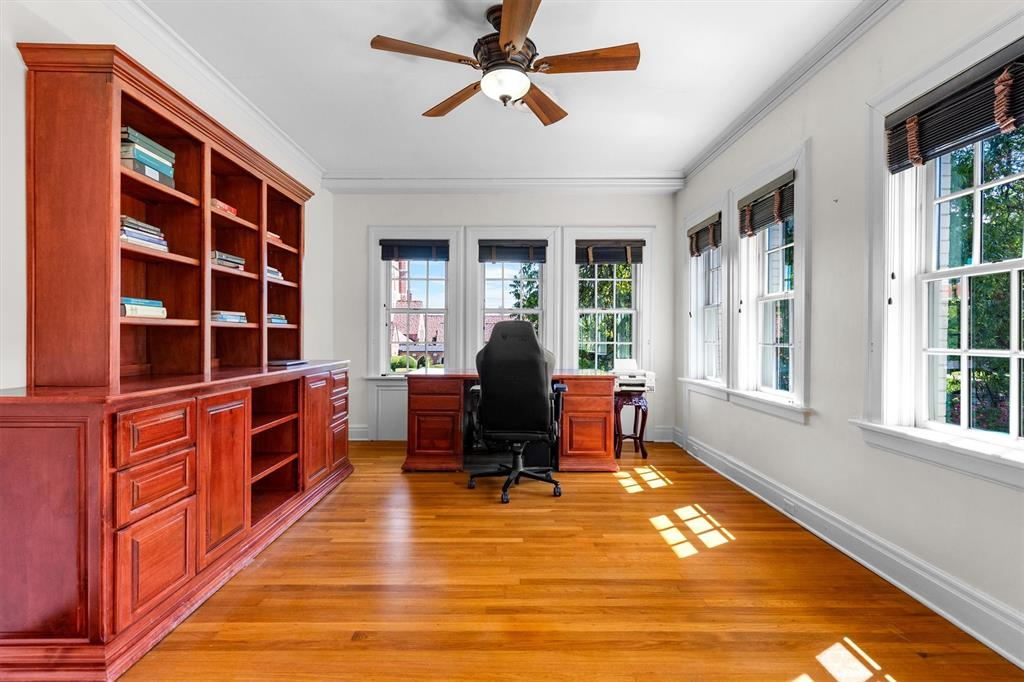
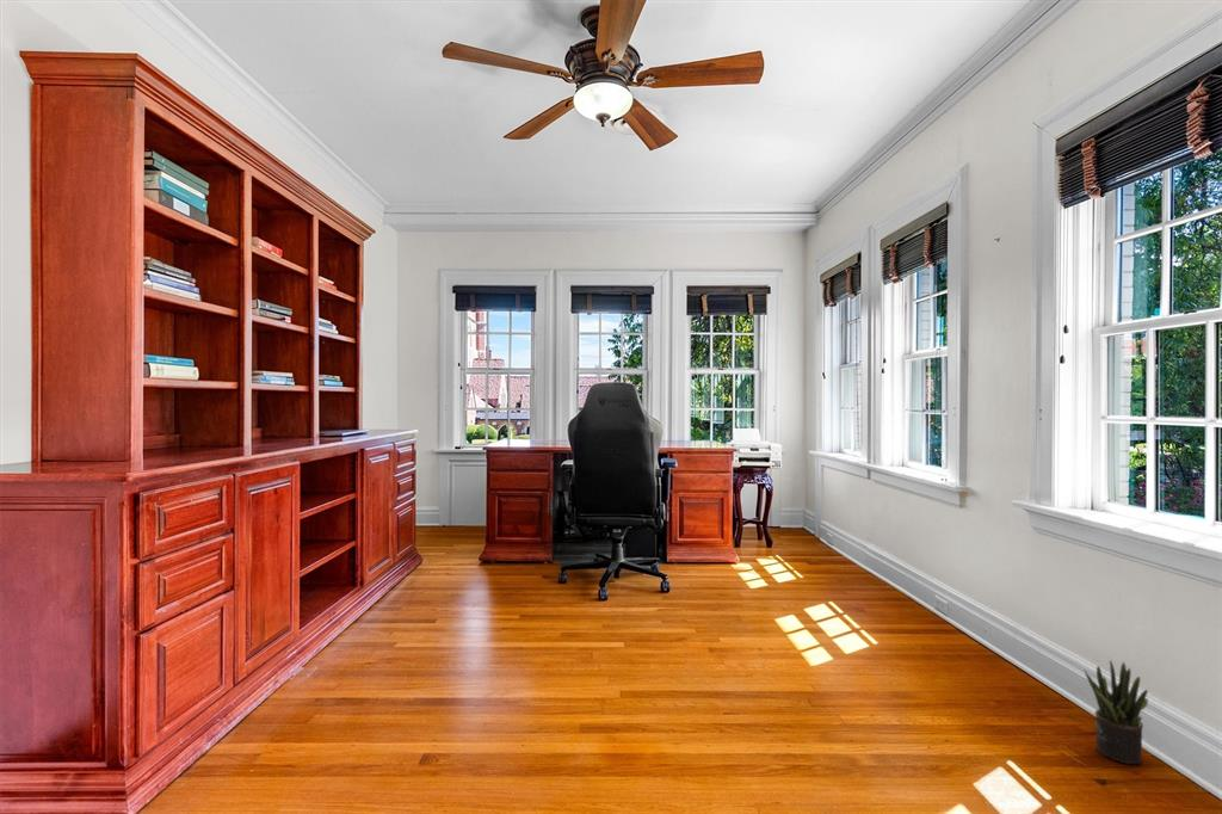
+ potted plant [1084,659,1149,765]
